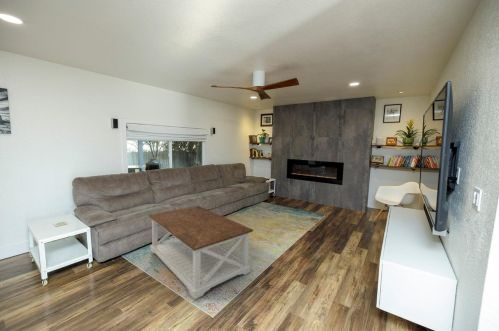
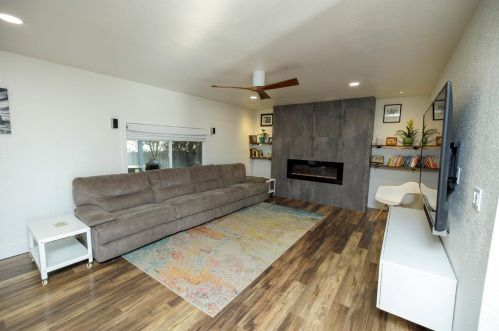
- coffee table [148,205,254,300]
